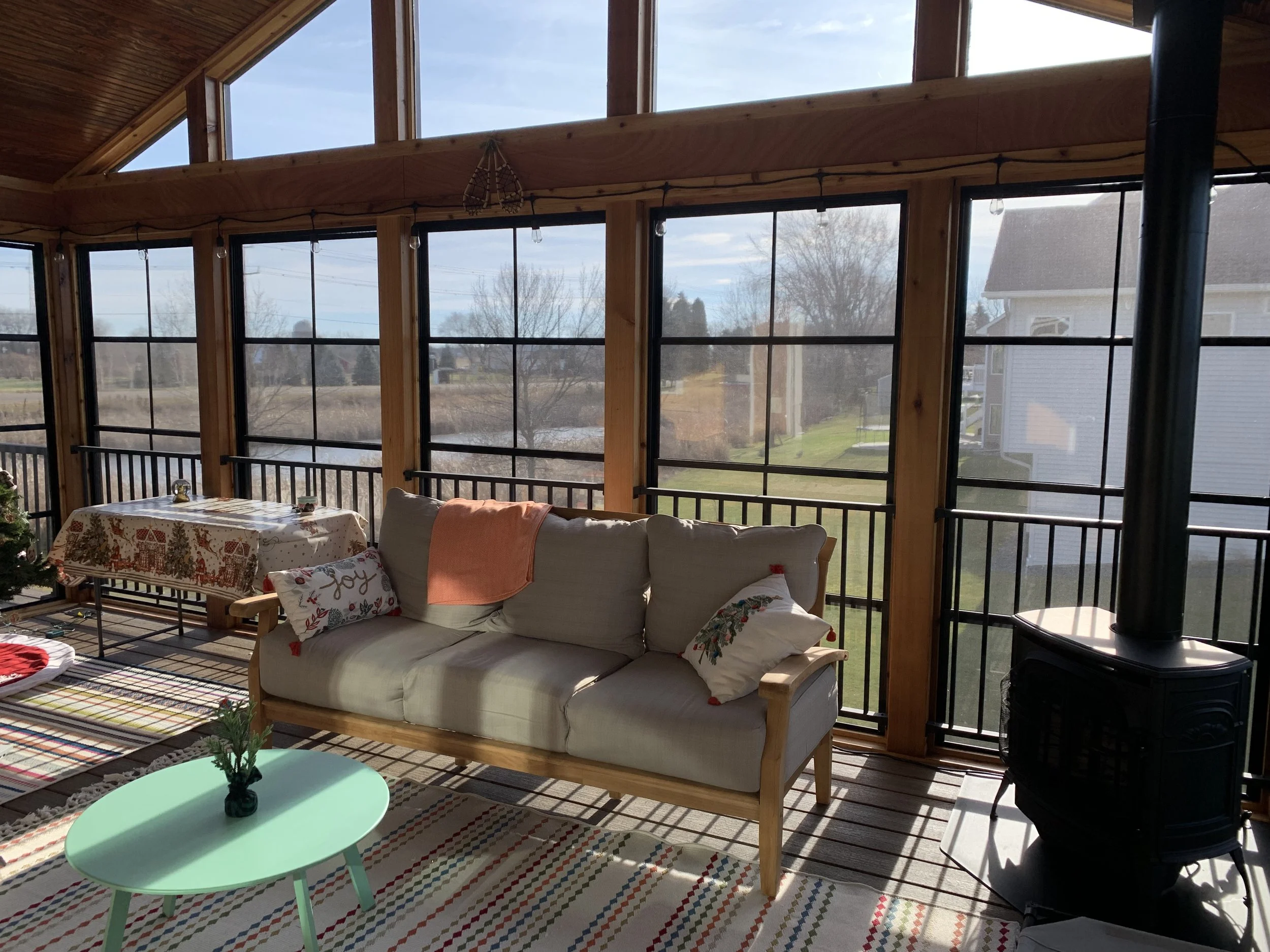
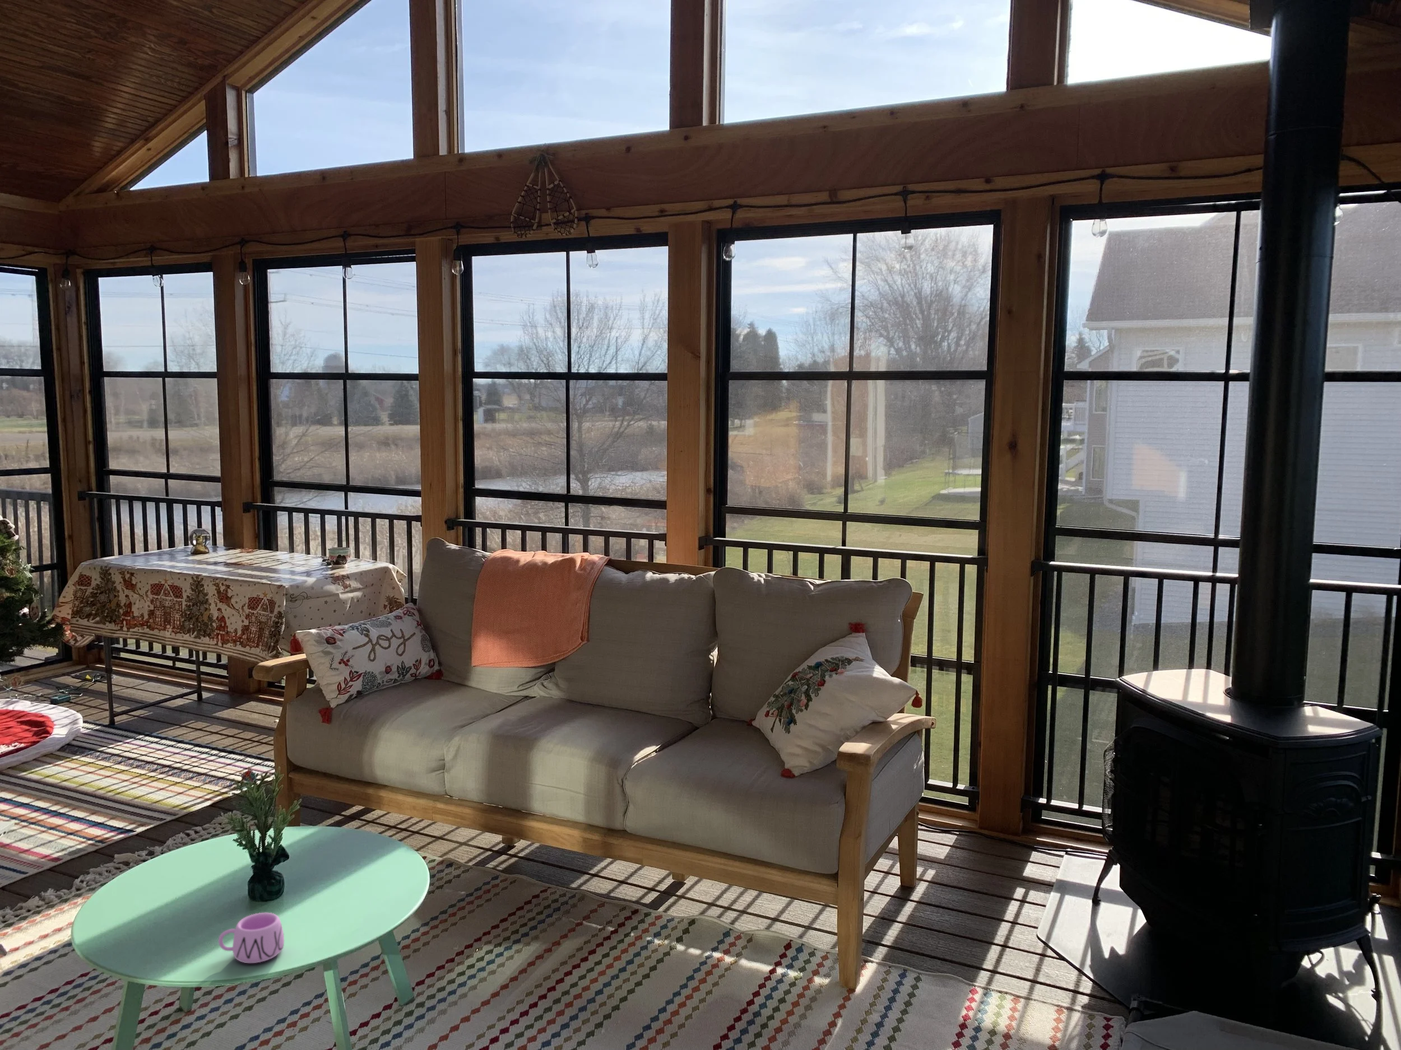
+ mug [218,912,285,964]
